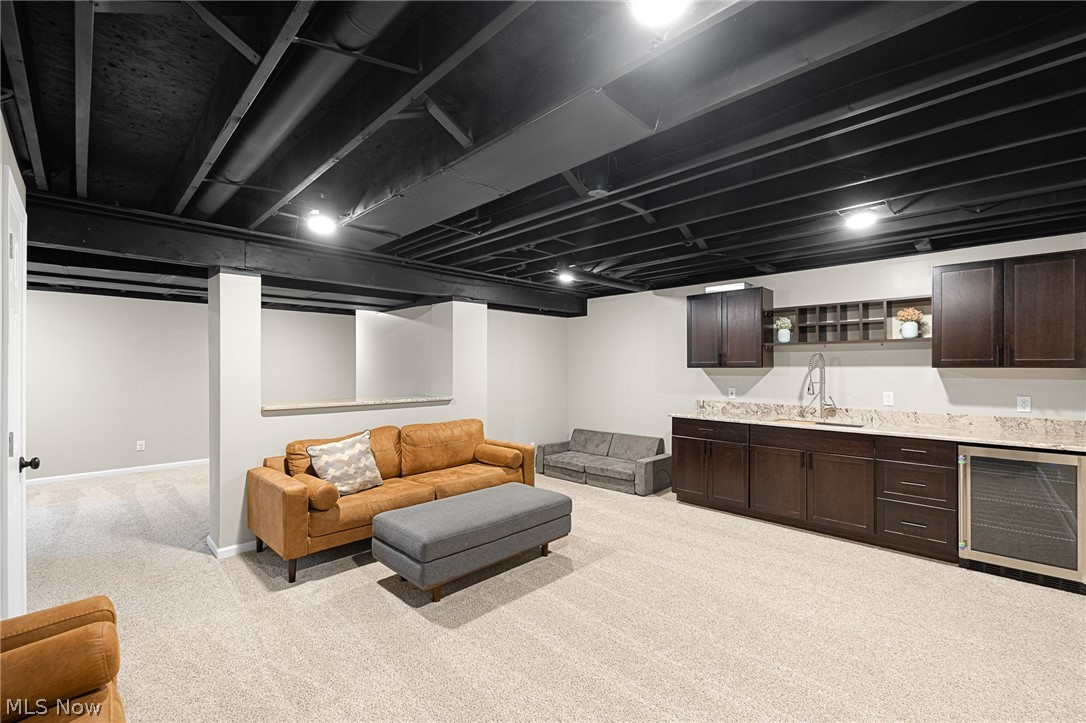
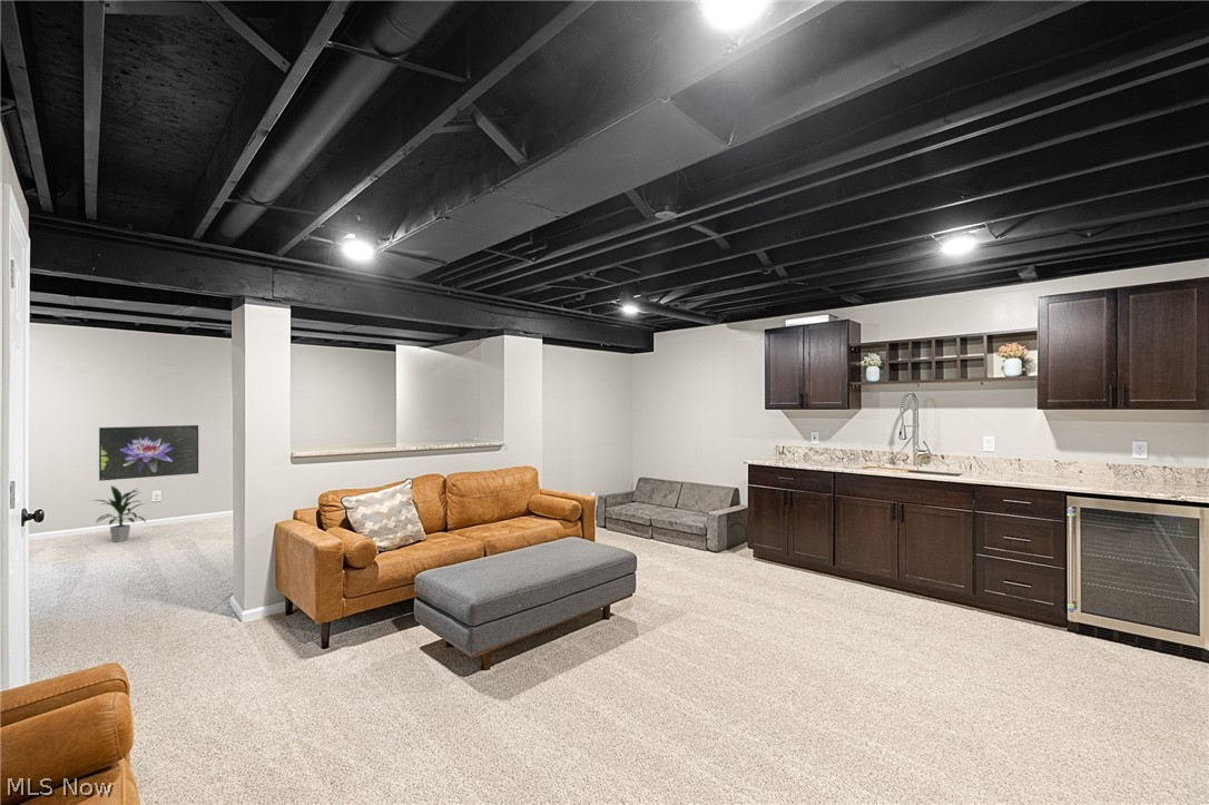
+ indoor plant [90,484,147,543]
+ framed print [98,424,199,482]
